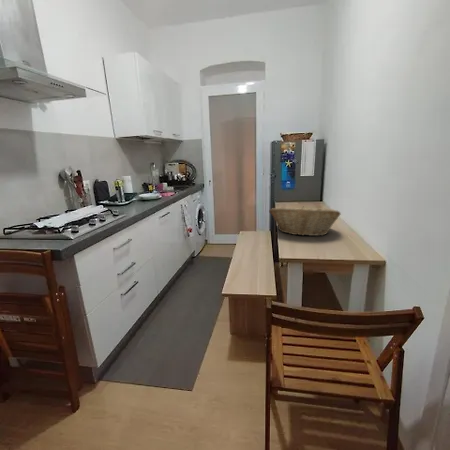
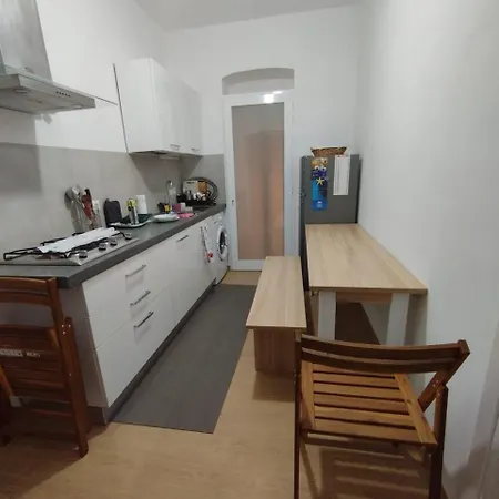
- fruit basket [268,207,342,237]
